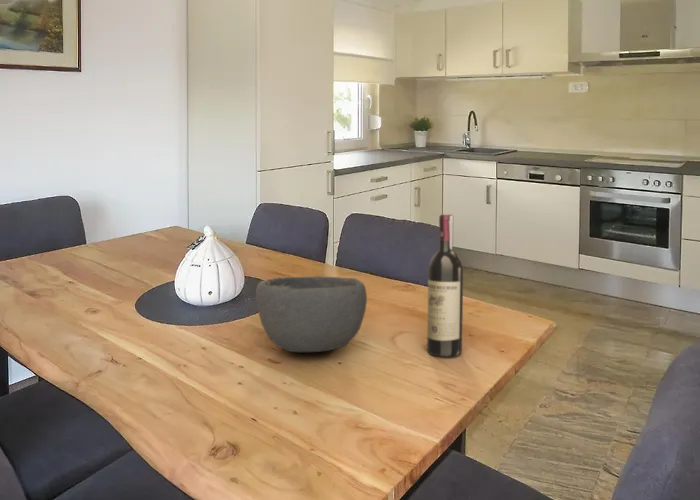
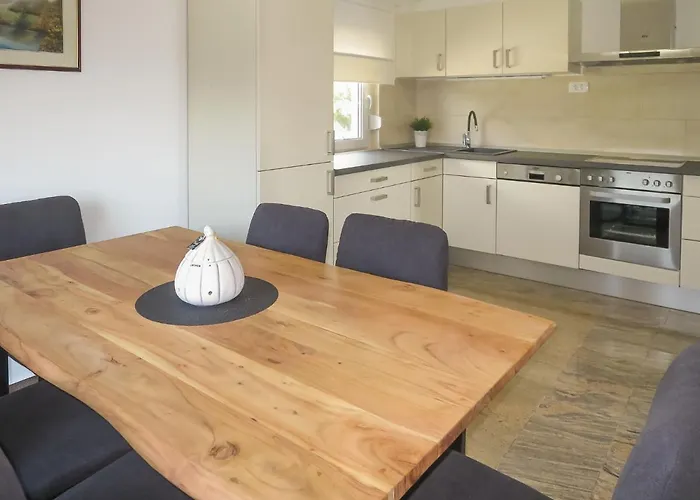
- wine bottle [426,213,464,357]
- bowl [255,275,368,353]
